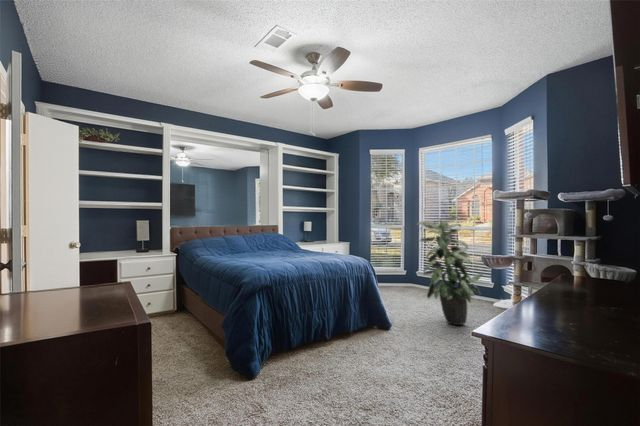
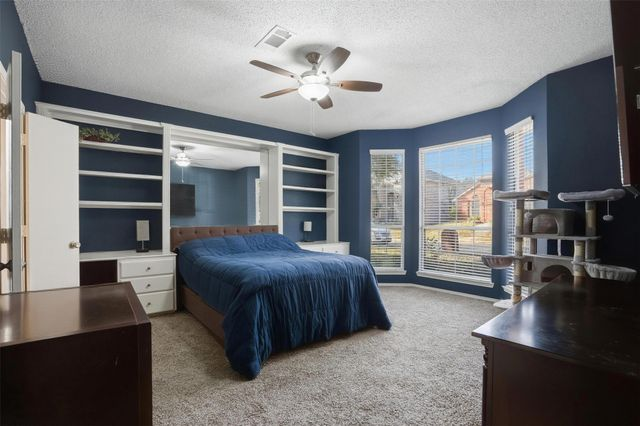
- indoor plant [416,215,484,326]
